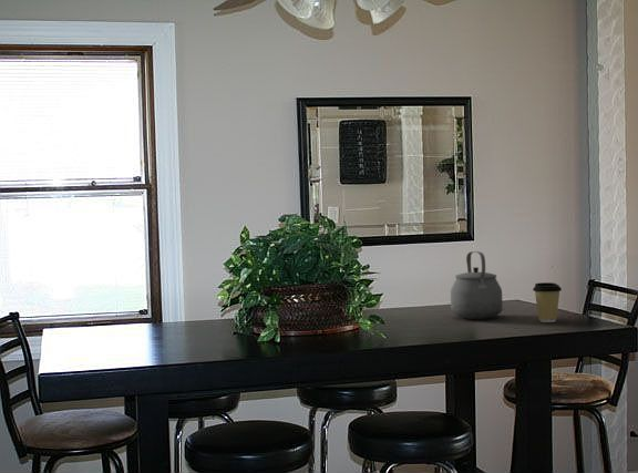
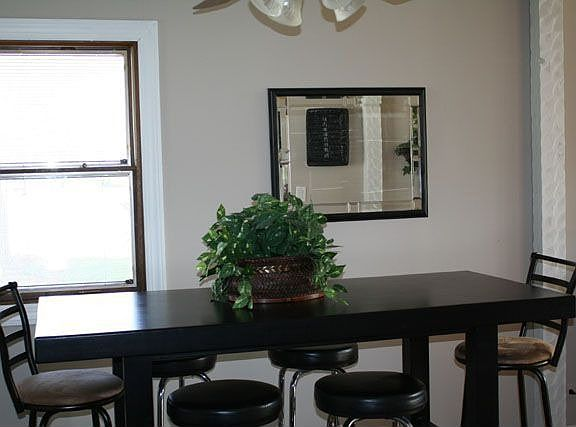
- tea kettle [450,250,503,320]
- coffee cup [532,281,563,323]
